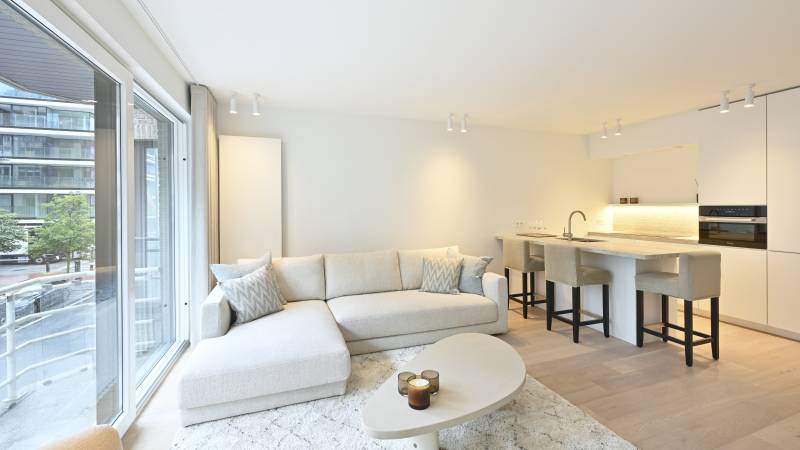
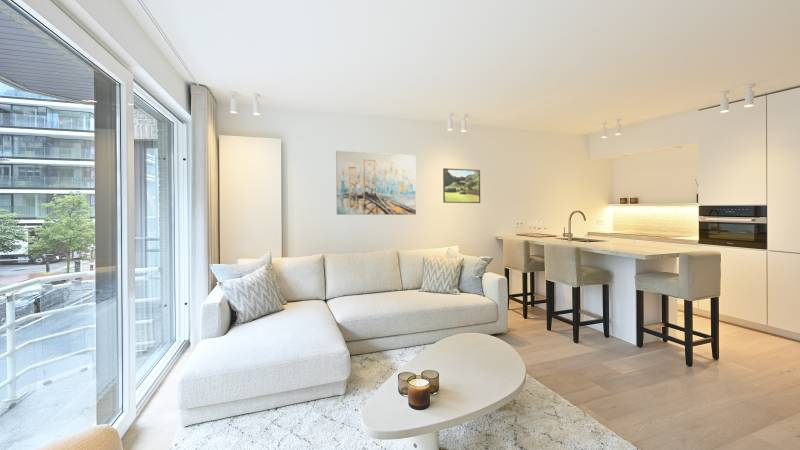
+ wall art [335,150,417,216]
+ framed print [442,167,481,204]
